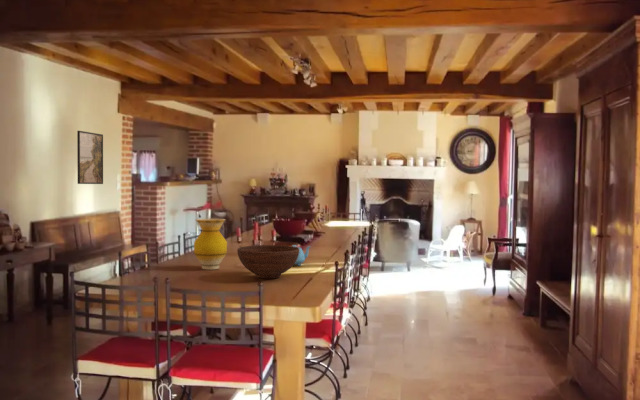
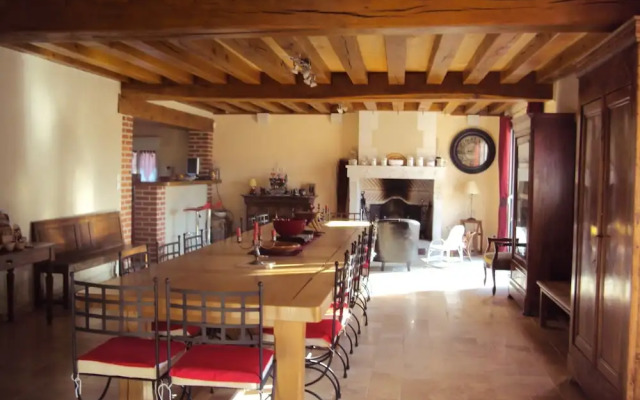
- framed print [76,130,104,185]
- teapot [291,244,312,267]
- fruit bowl [236,244,300,279]
- vase [193,218,228,270]
